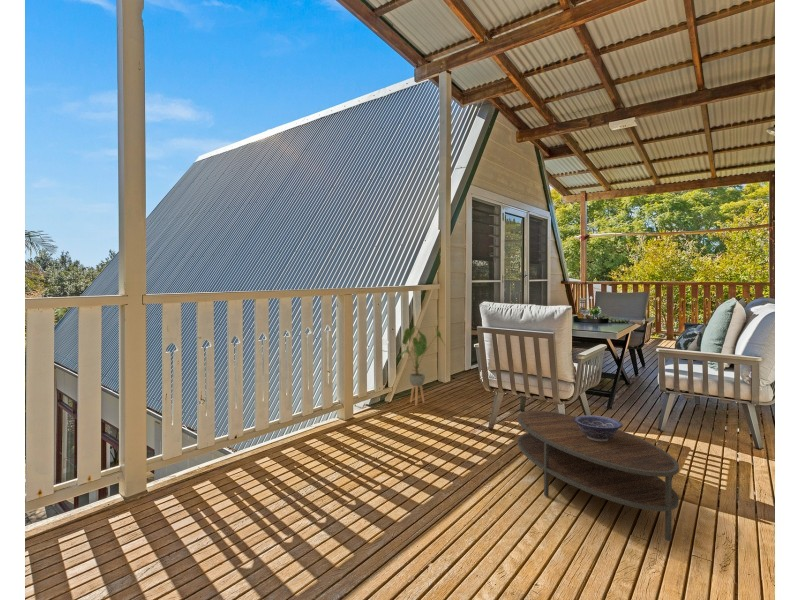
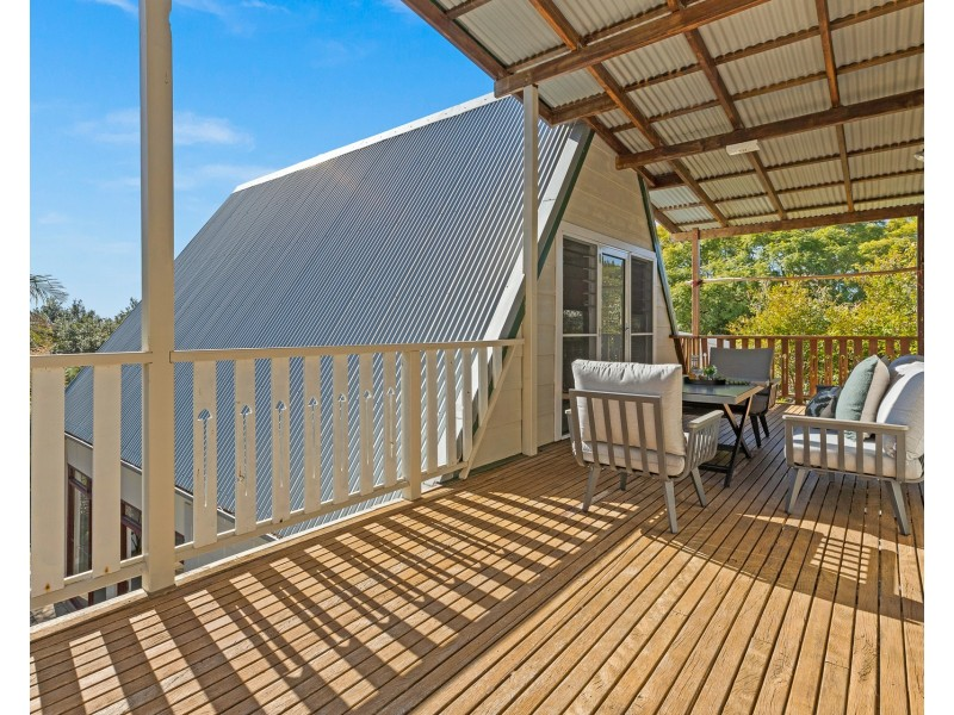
- coffee table [517,410,680,542]
- house plant [398,326,446,407]
- decorative bowl [574,415,624,441]
